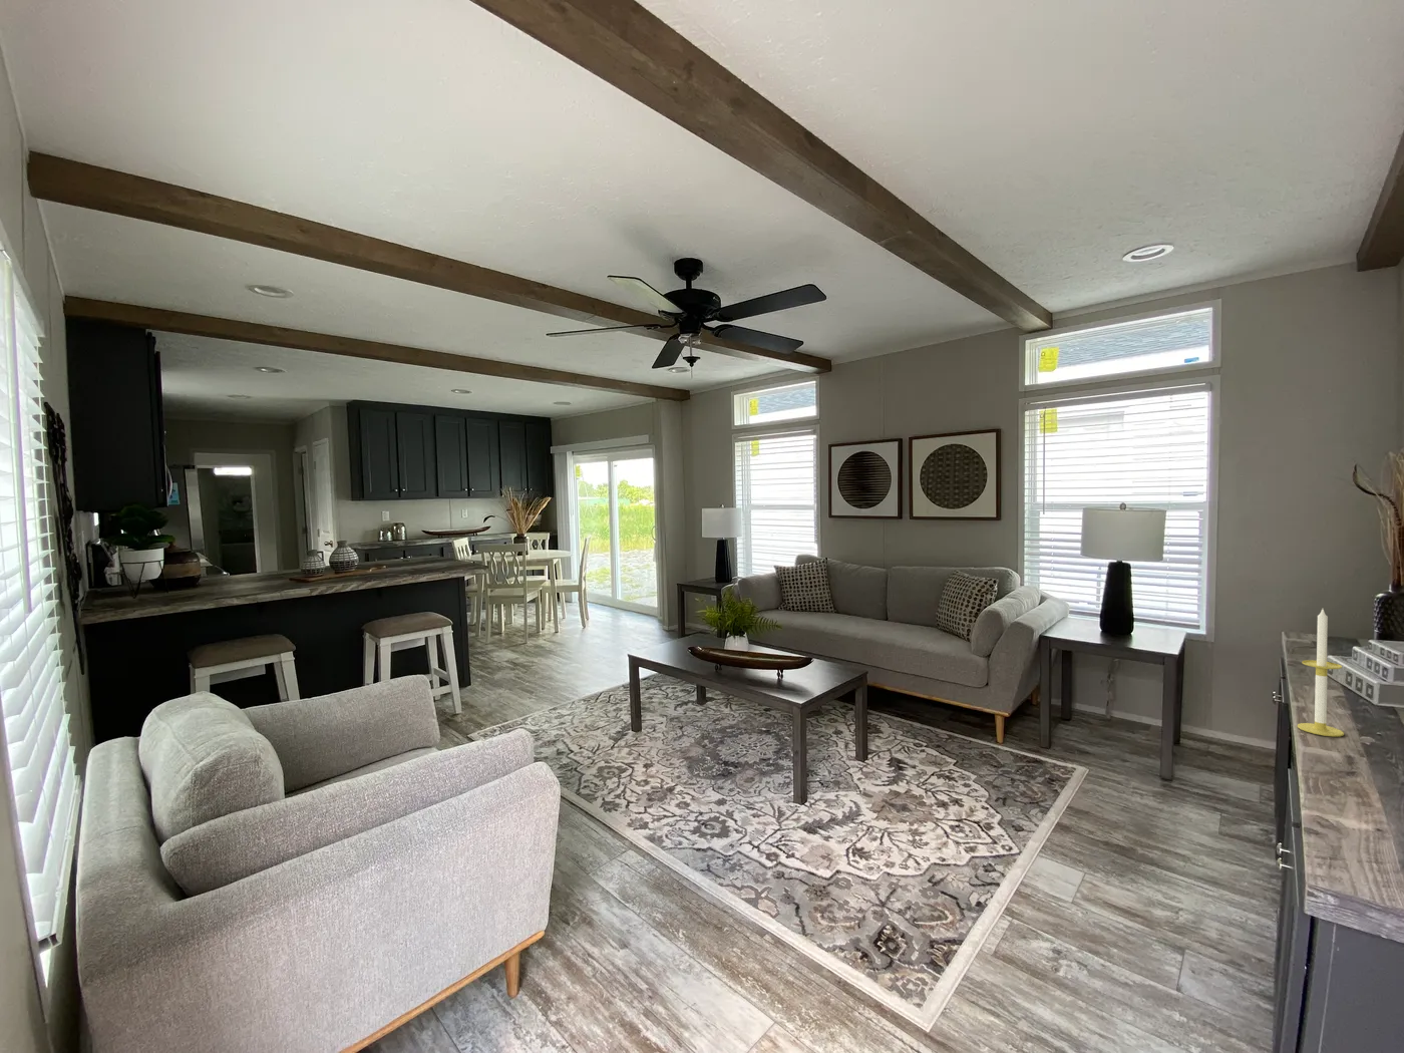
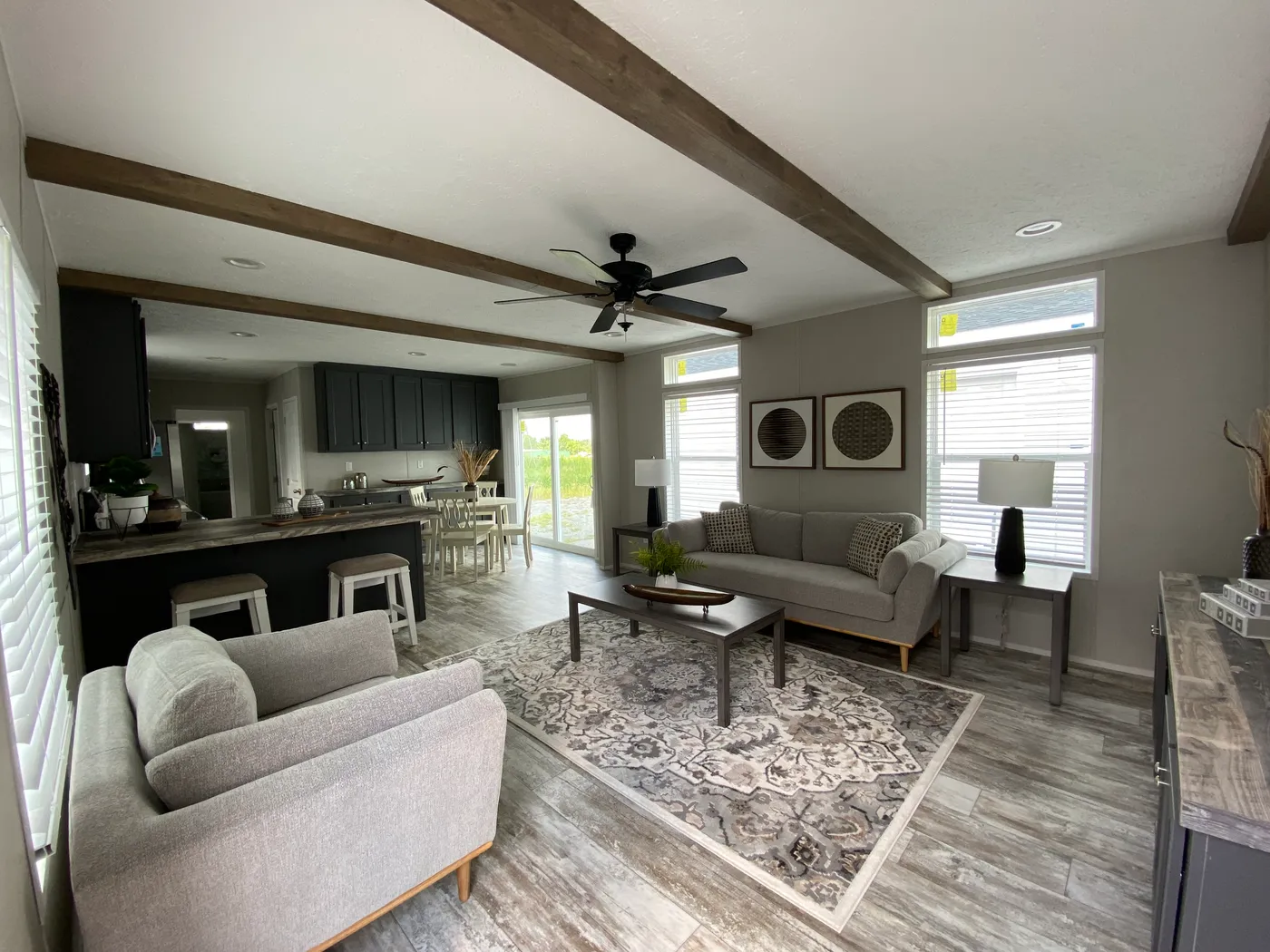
- candle [1297,608,1344,737]
